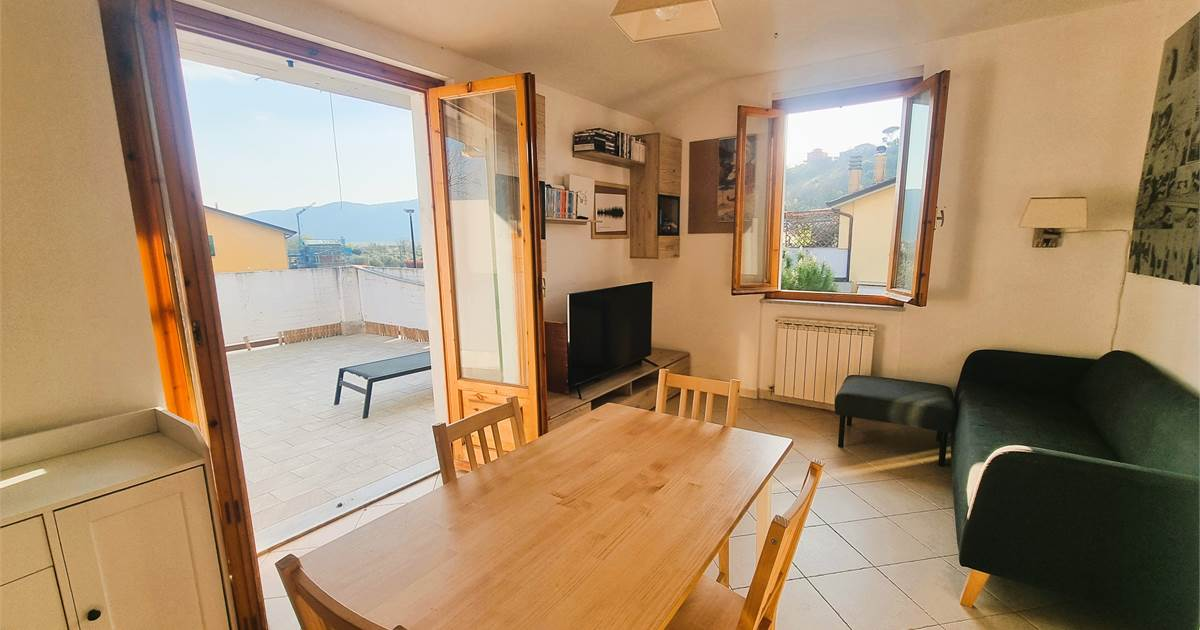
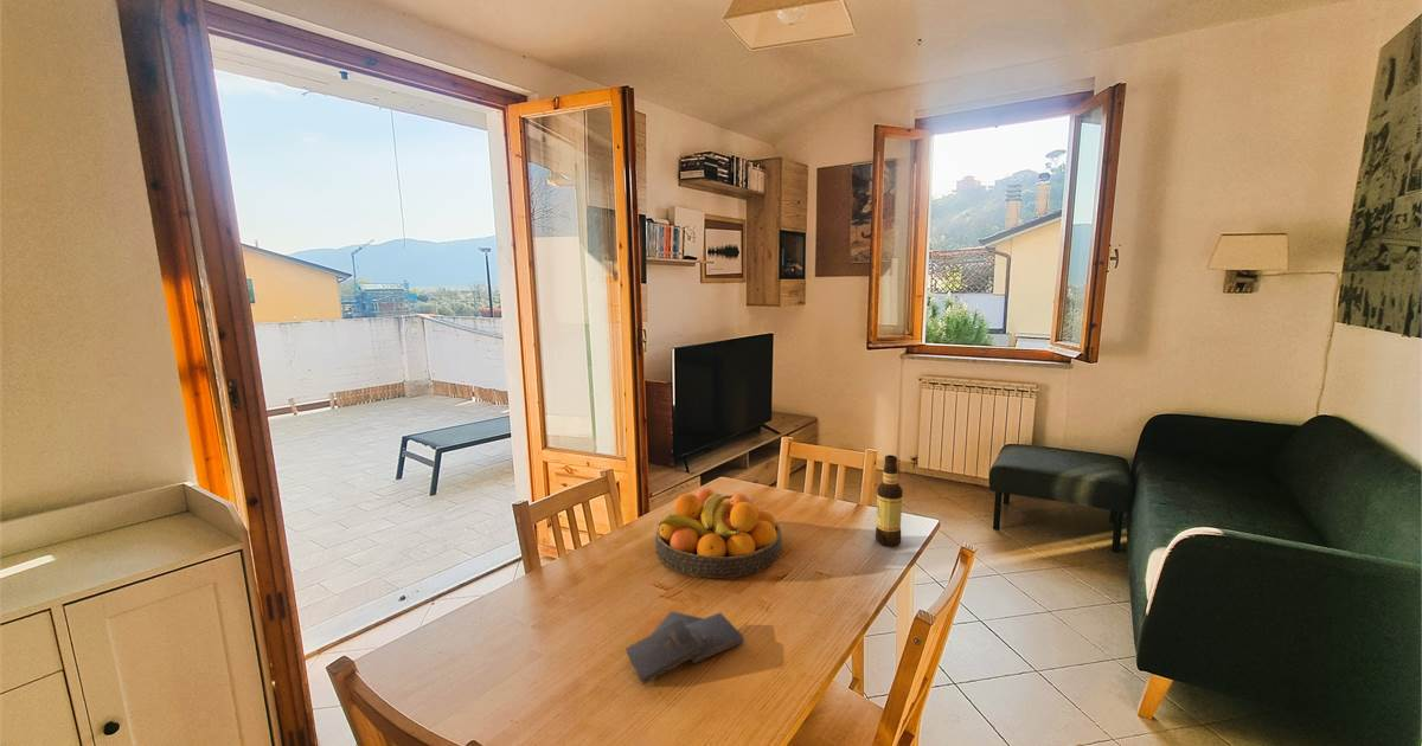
+ book [624,610,745,686]
+ fruit bowl [654,488,783,579]
+ bottle [875,454,904,547]
